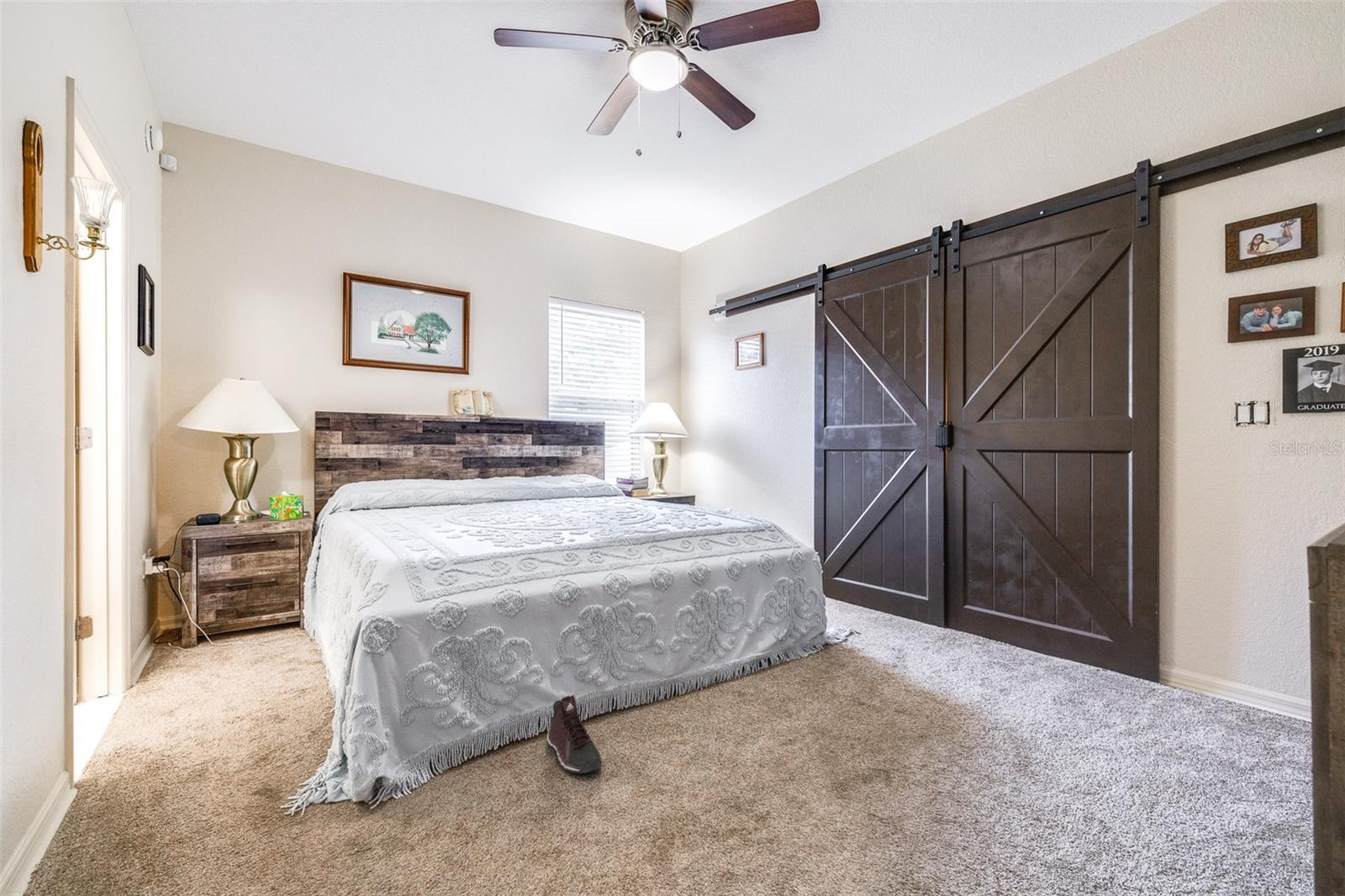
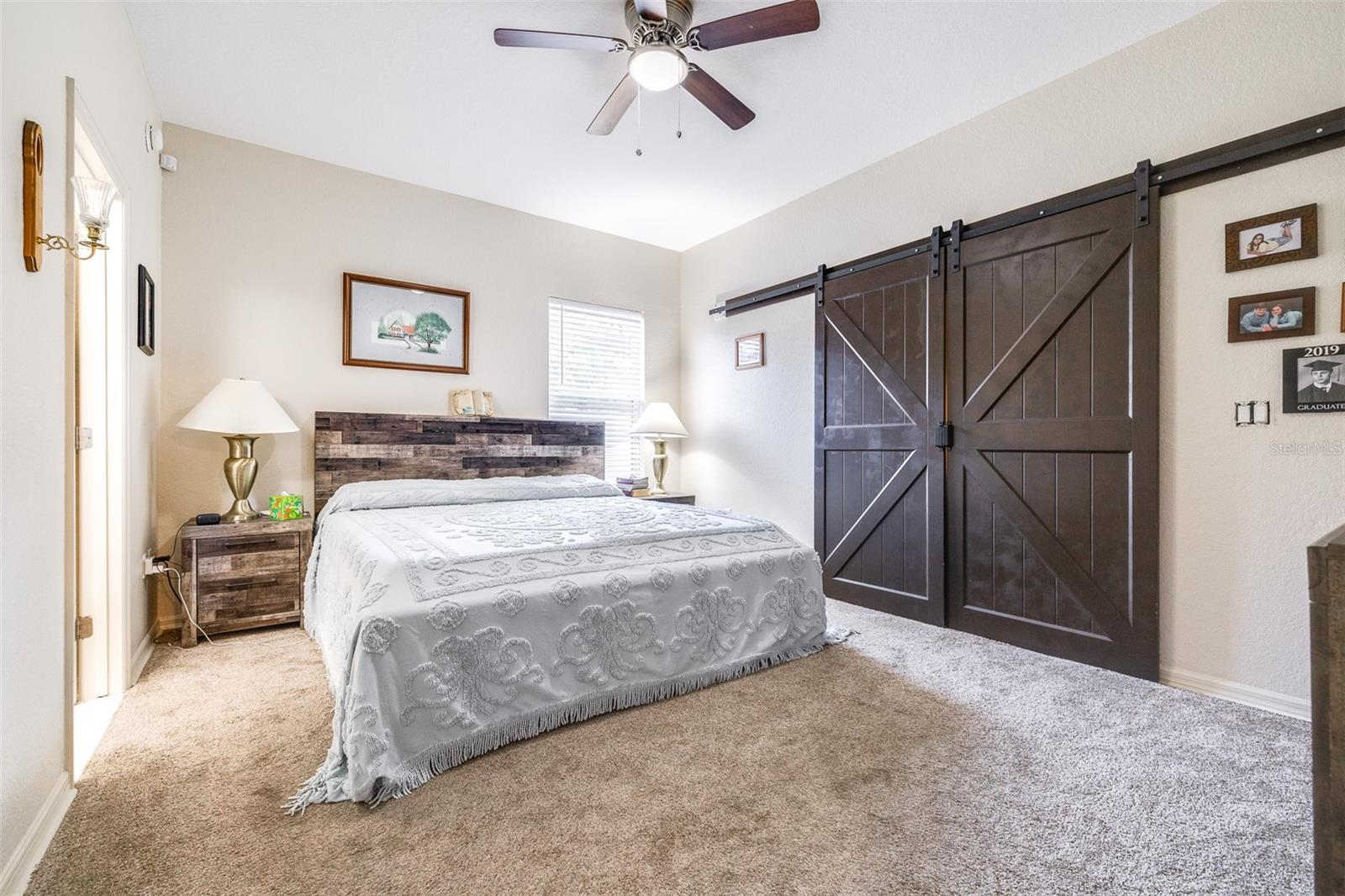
- sneaker [546,694,603,774]
